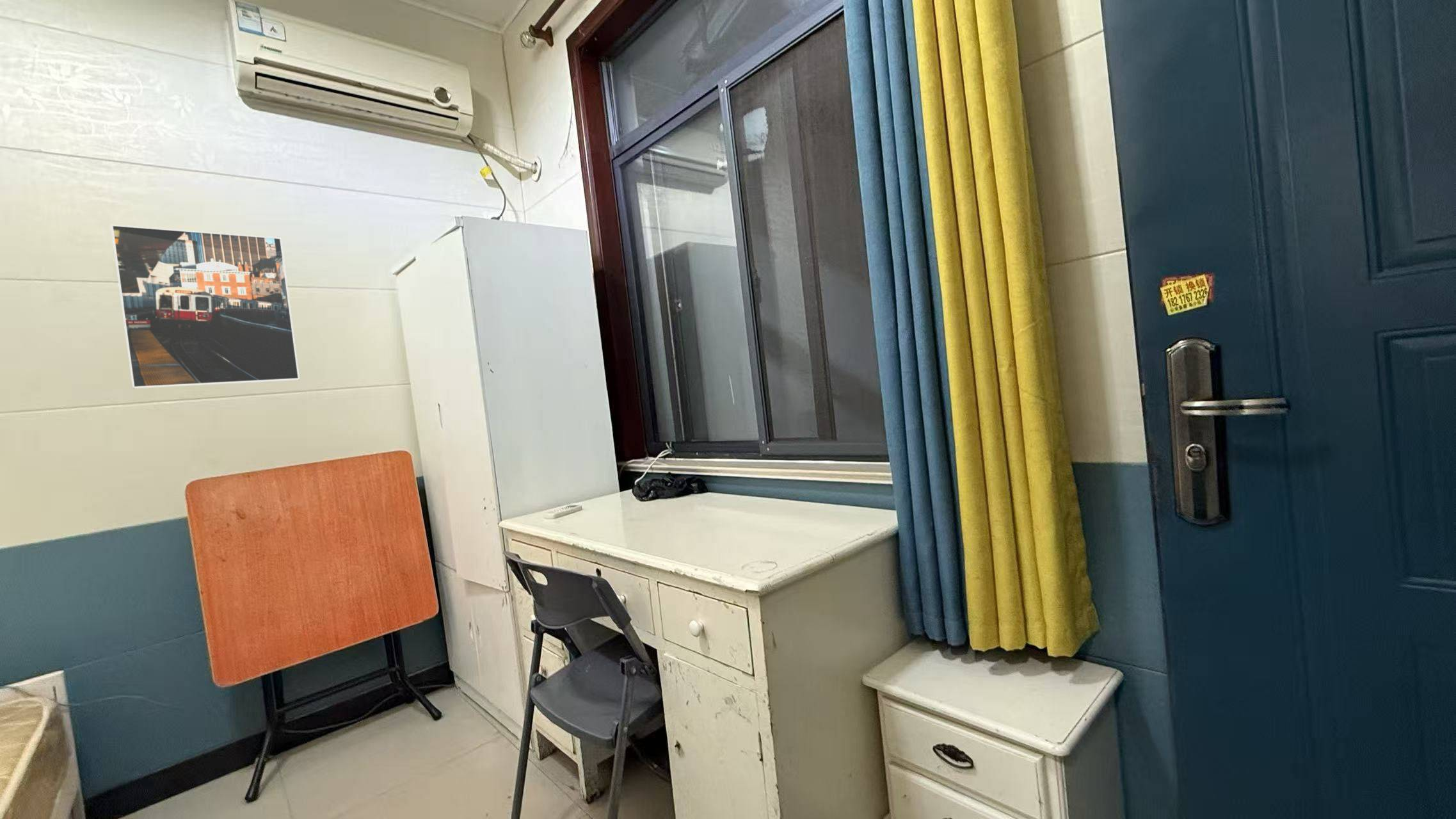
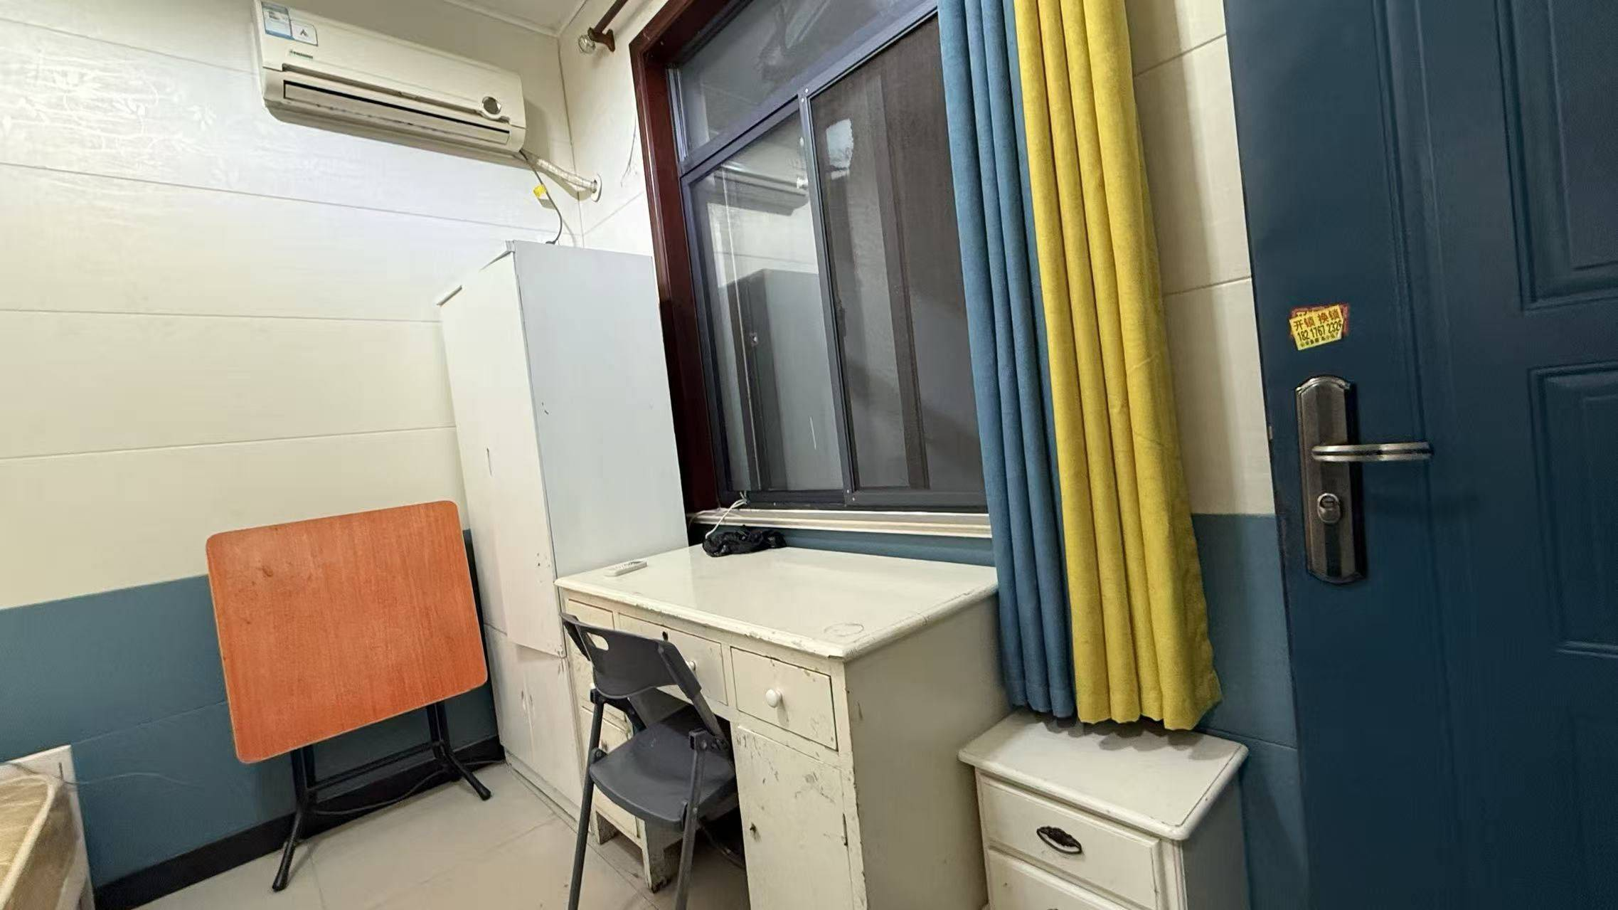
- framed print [110,223,300,389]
